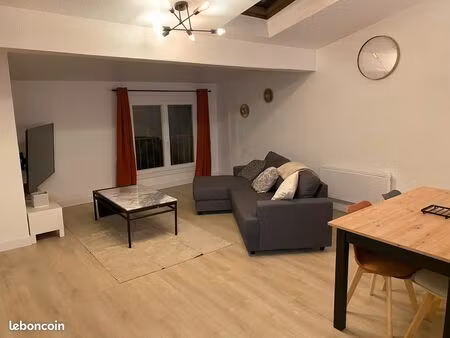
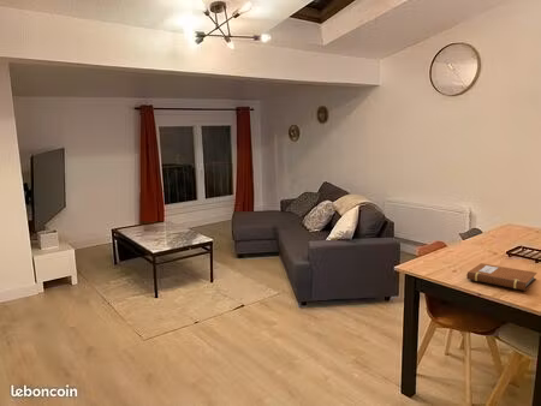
+ notebook [465,262,537,292]
